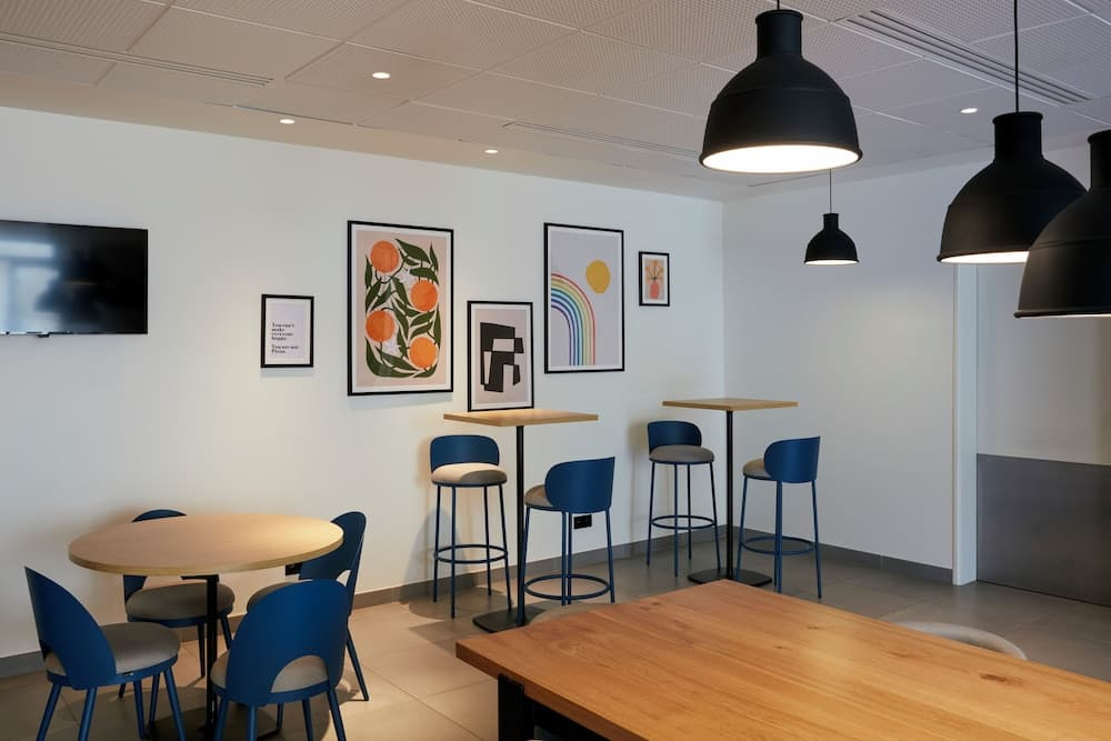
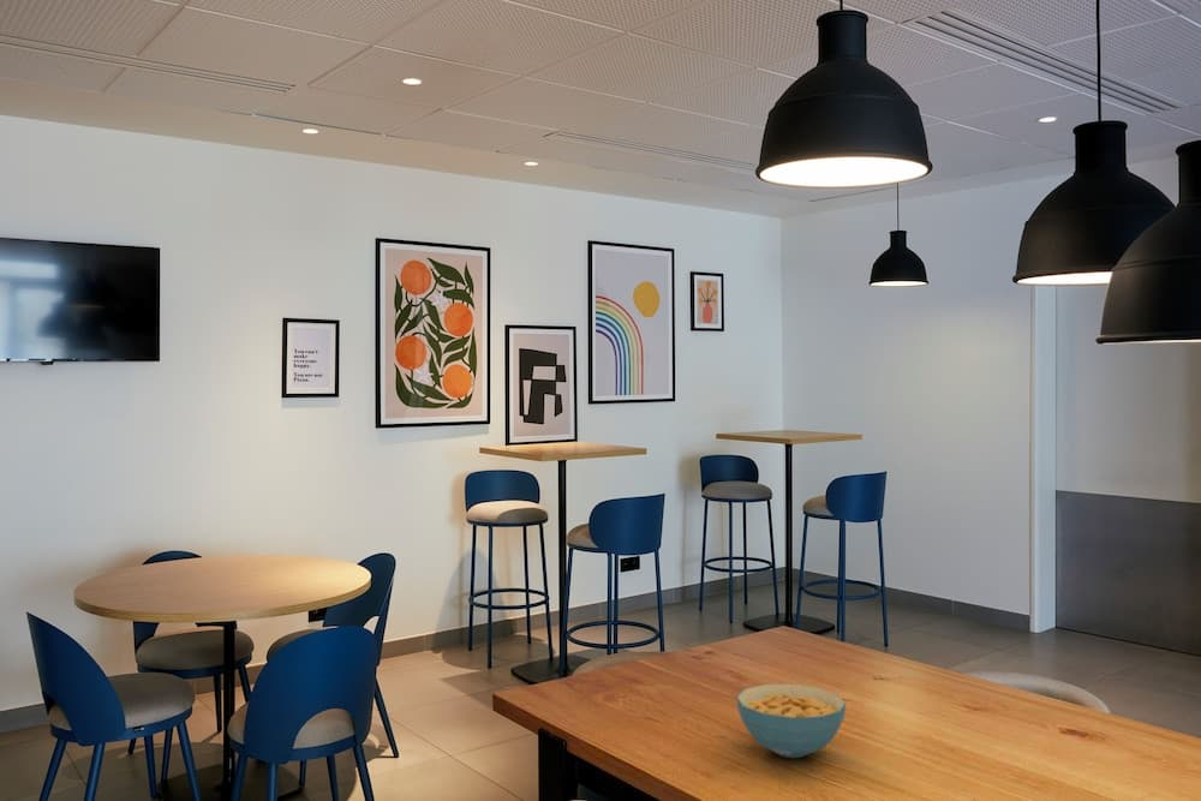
+ cereal bowl [735,682,848,759]
